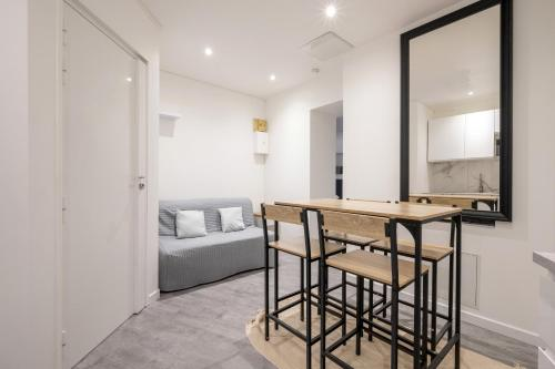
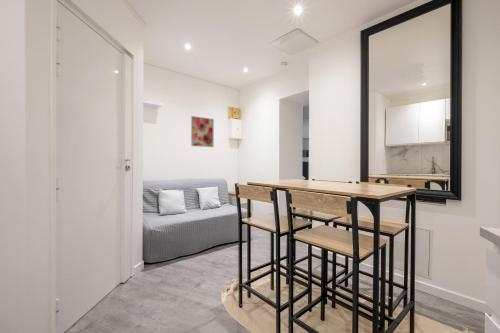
+ wall art [190,115,215,148]
